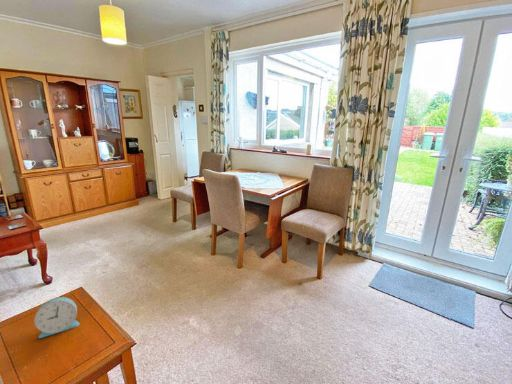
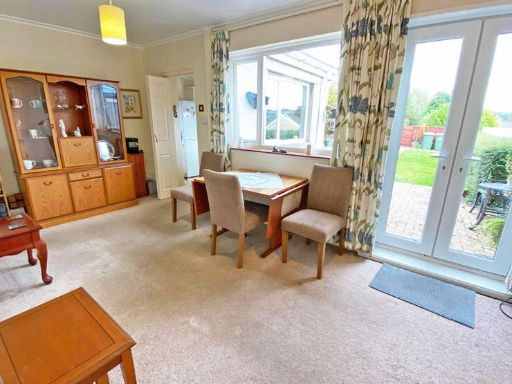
- alarm clock [33,296,80,339]
